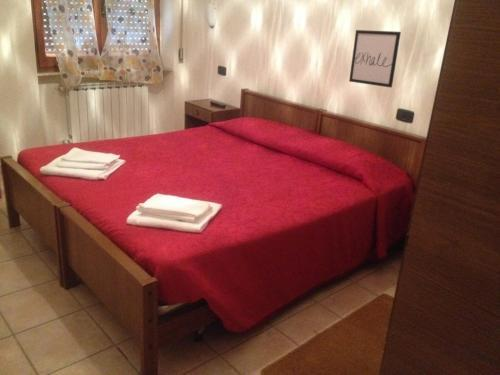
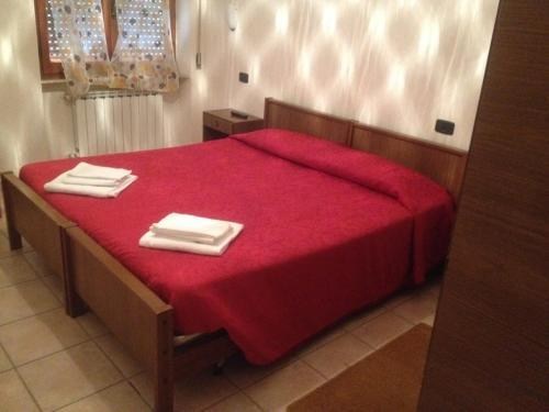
- wall art [348,29,402,89]
